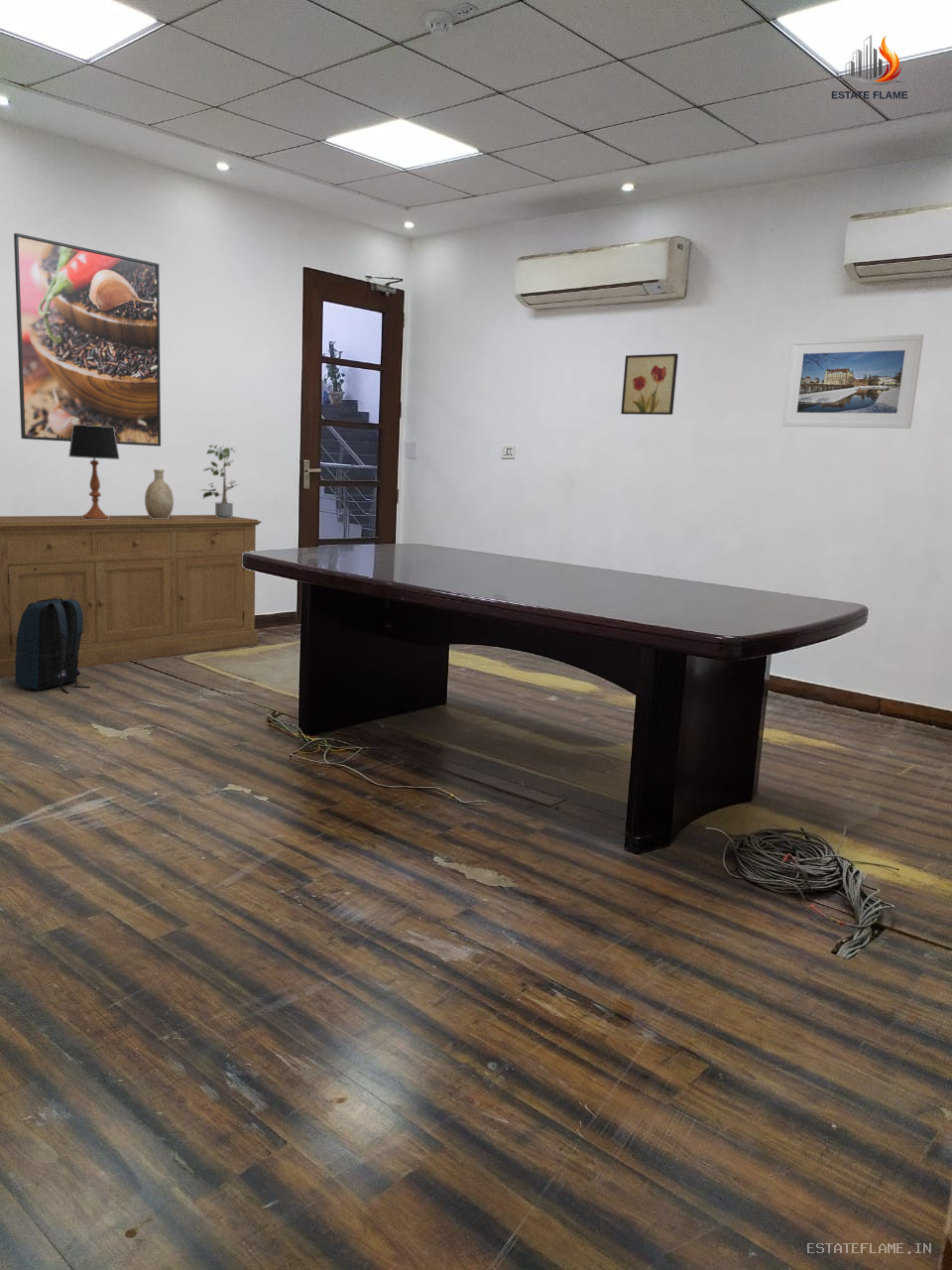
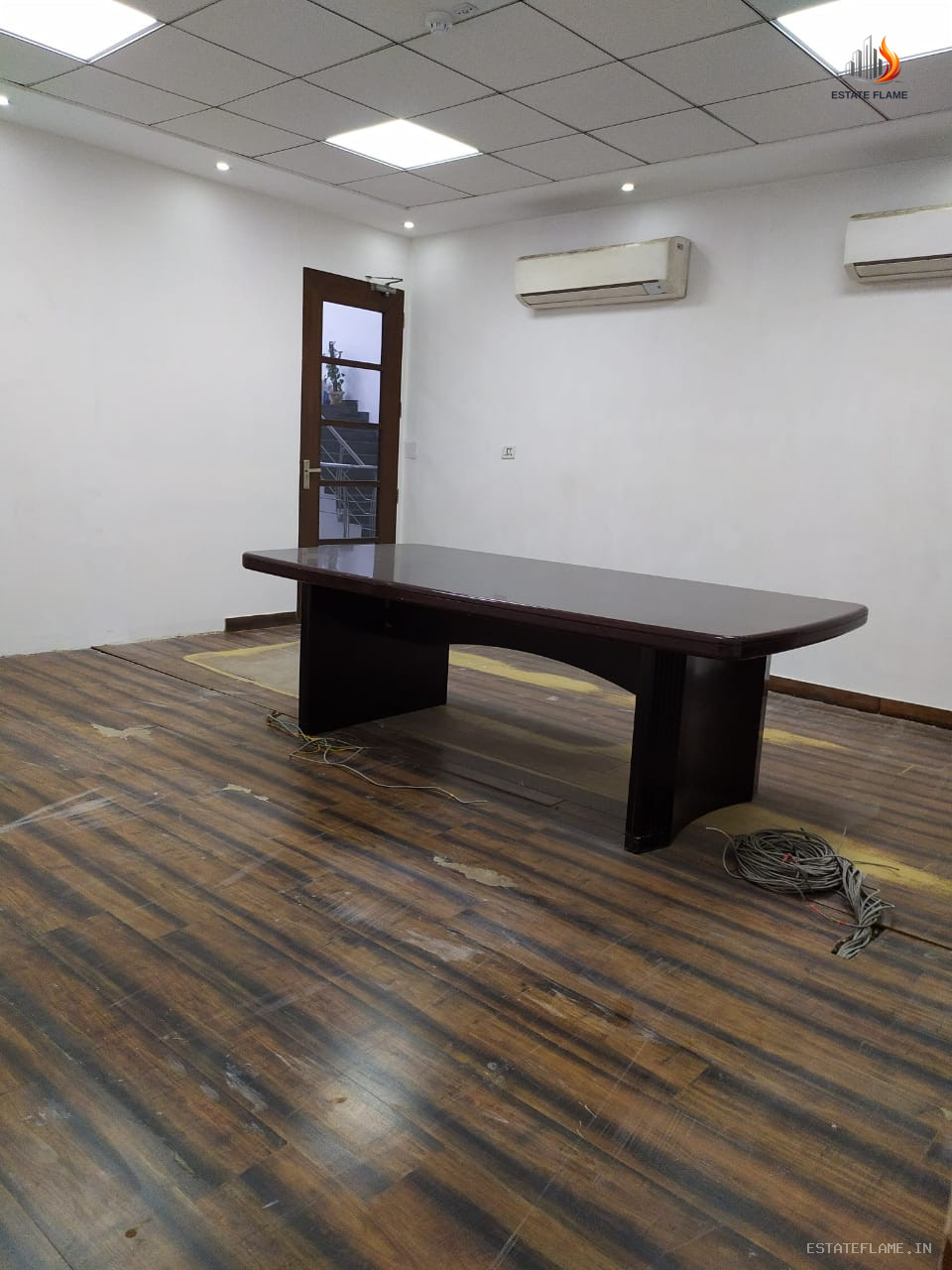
- potted plant [198,444,241,519]
- wall art [620,353,679,416]
- sideboard [0,514,262,679]
- table lamp [68,425,121,520]
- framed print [13,232,162,447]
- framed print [781,333,924,430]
- decorative vase [144,468,175,519]
- backpack [14,596,91,694]
